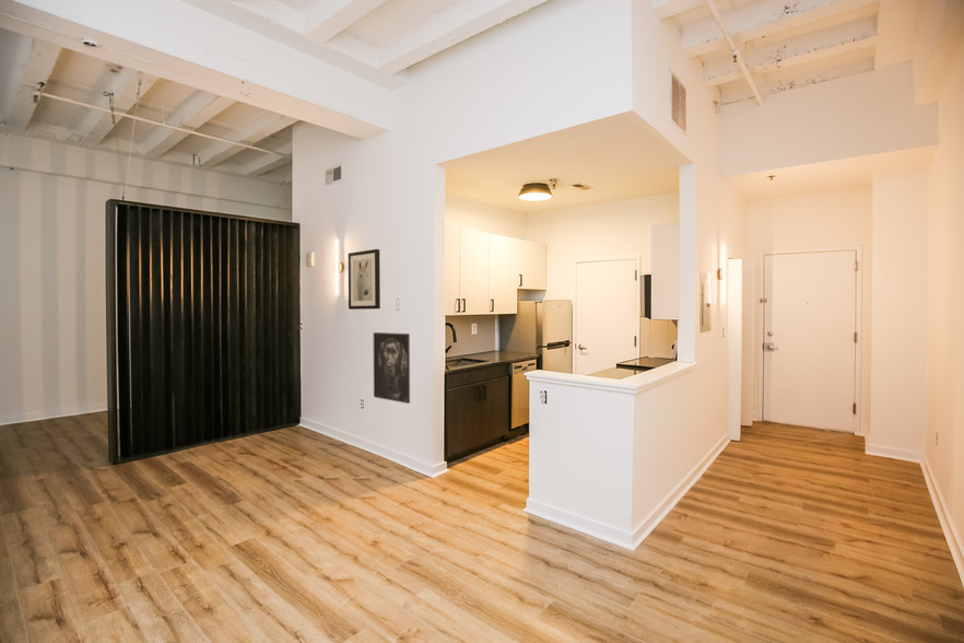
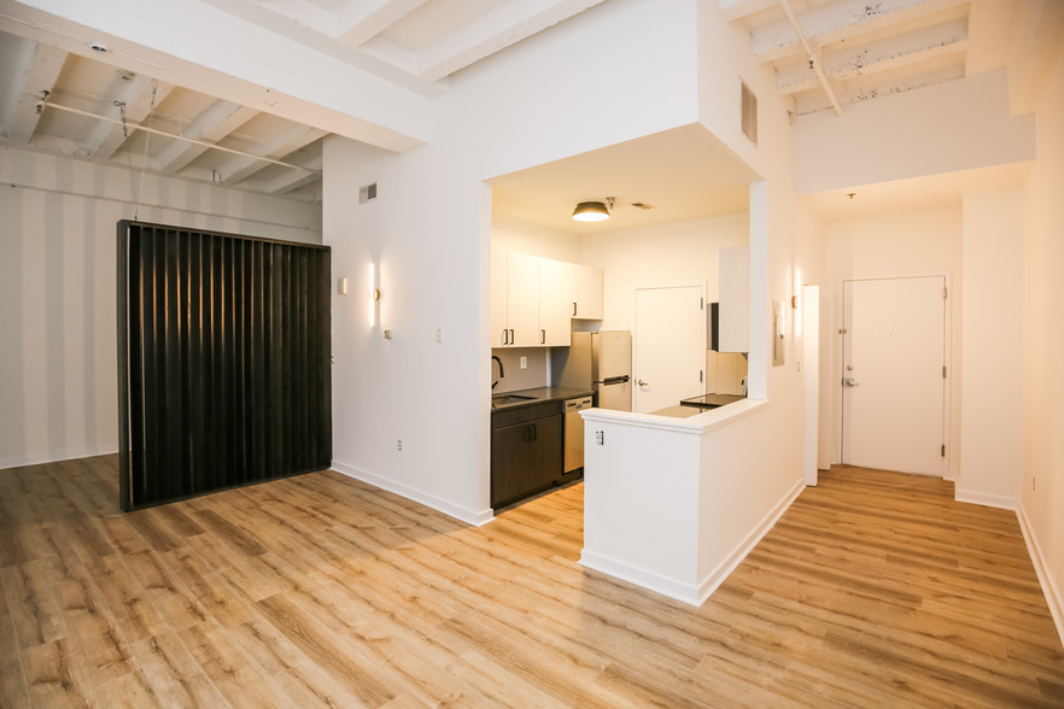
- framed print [373,331,411,405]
- wall art [348,248,381,311]
